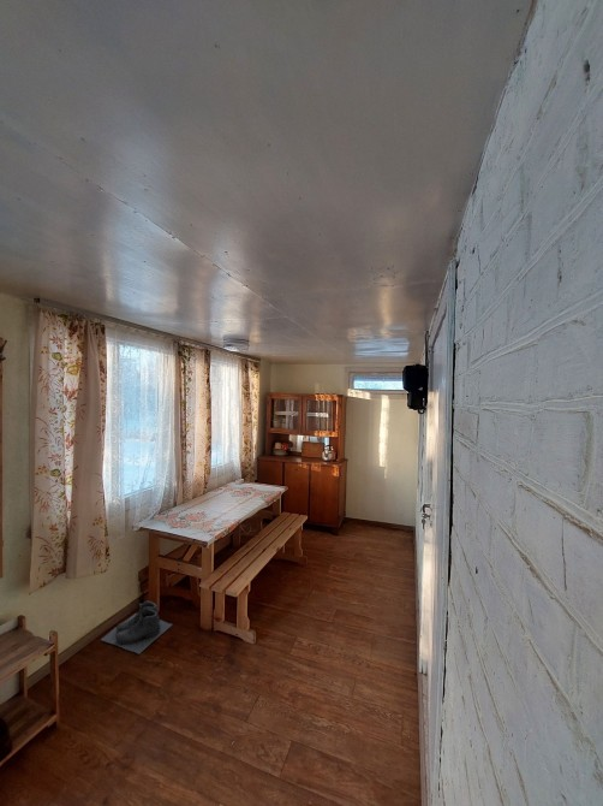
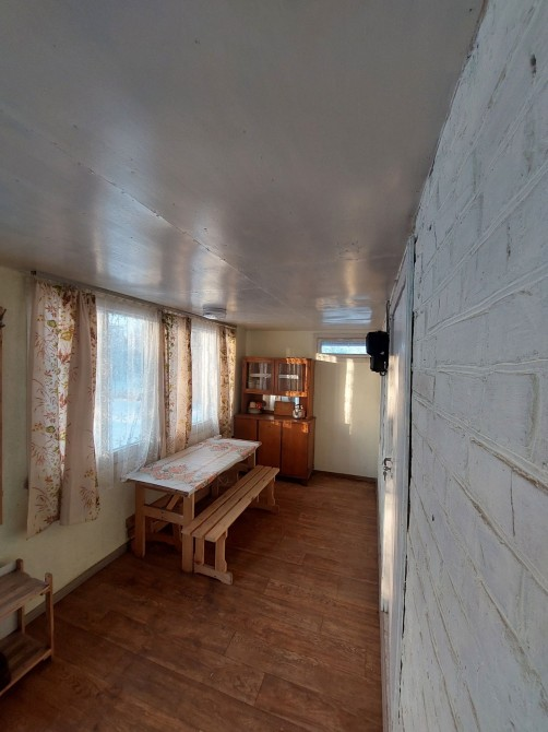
- boots [100,600,173,656]
